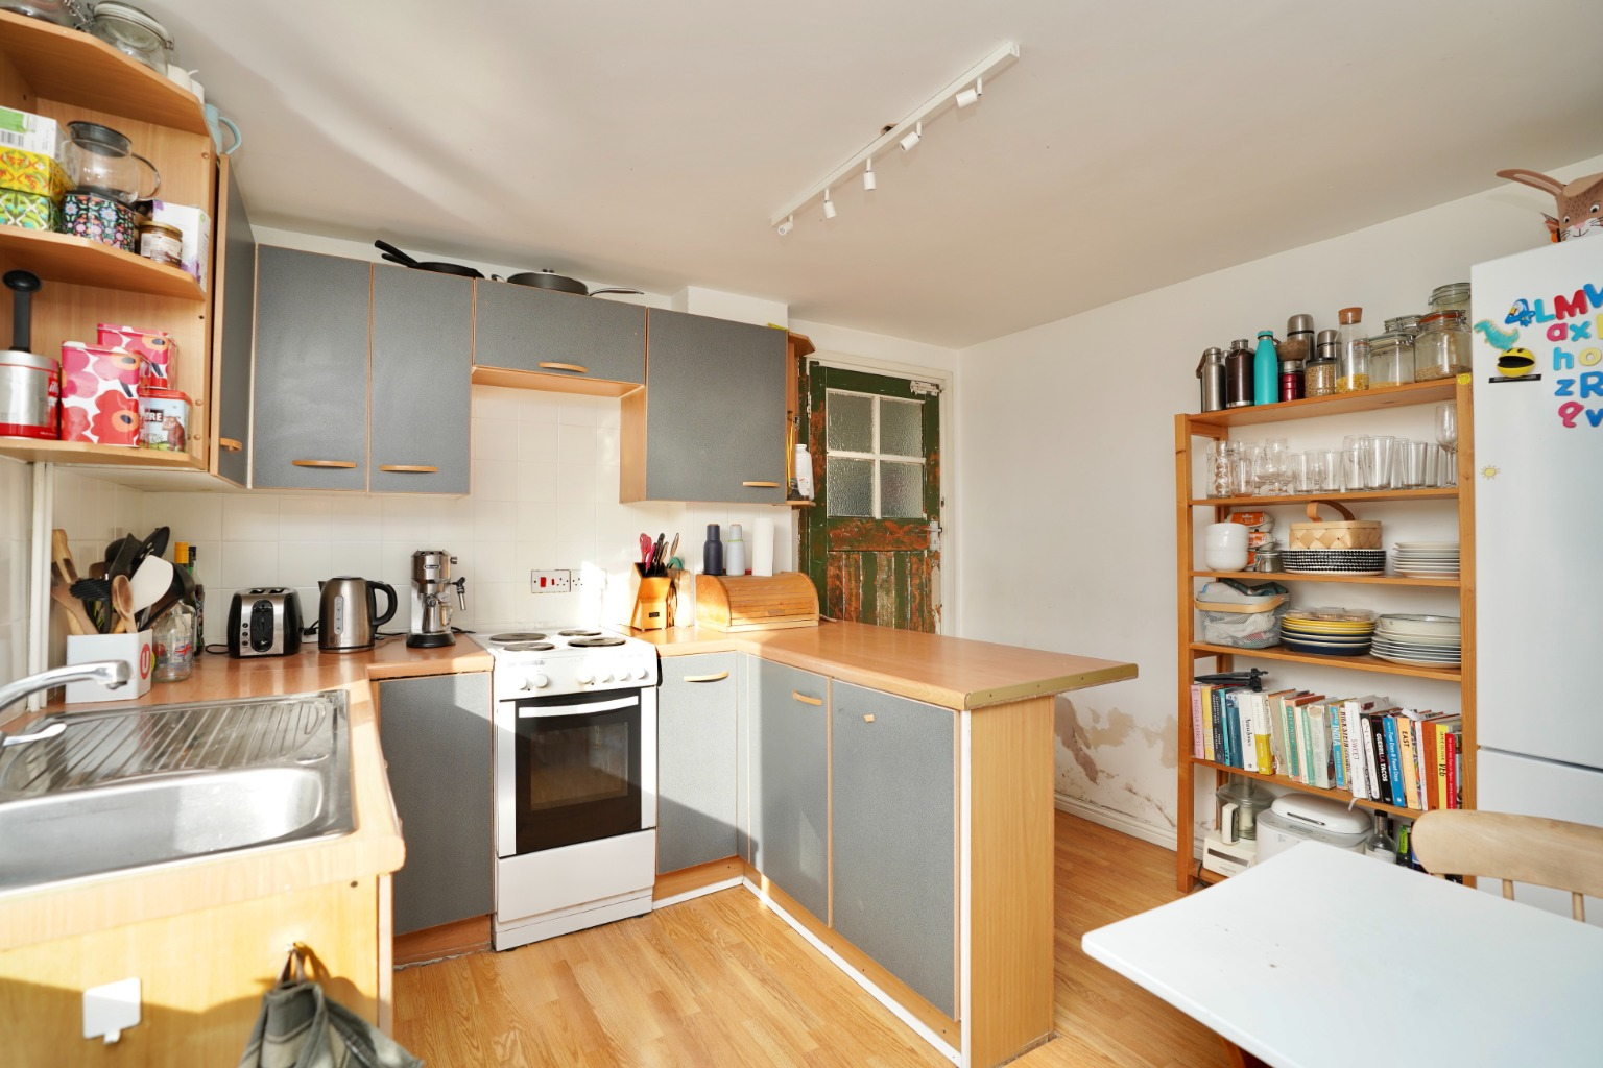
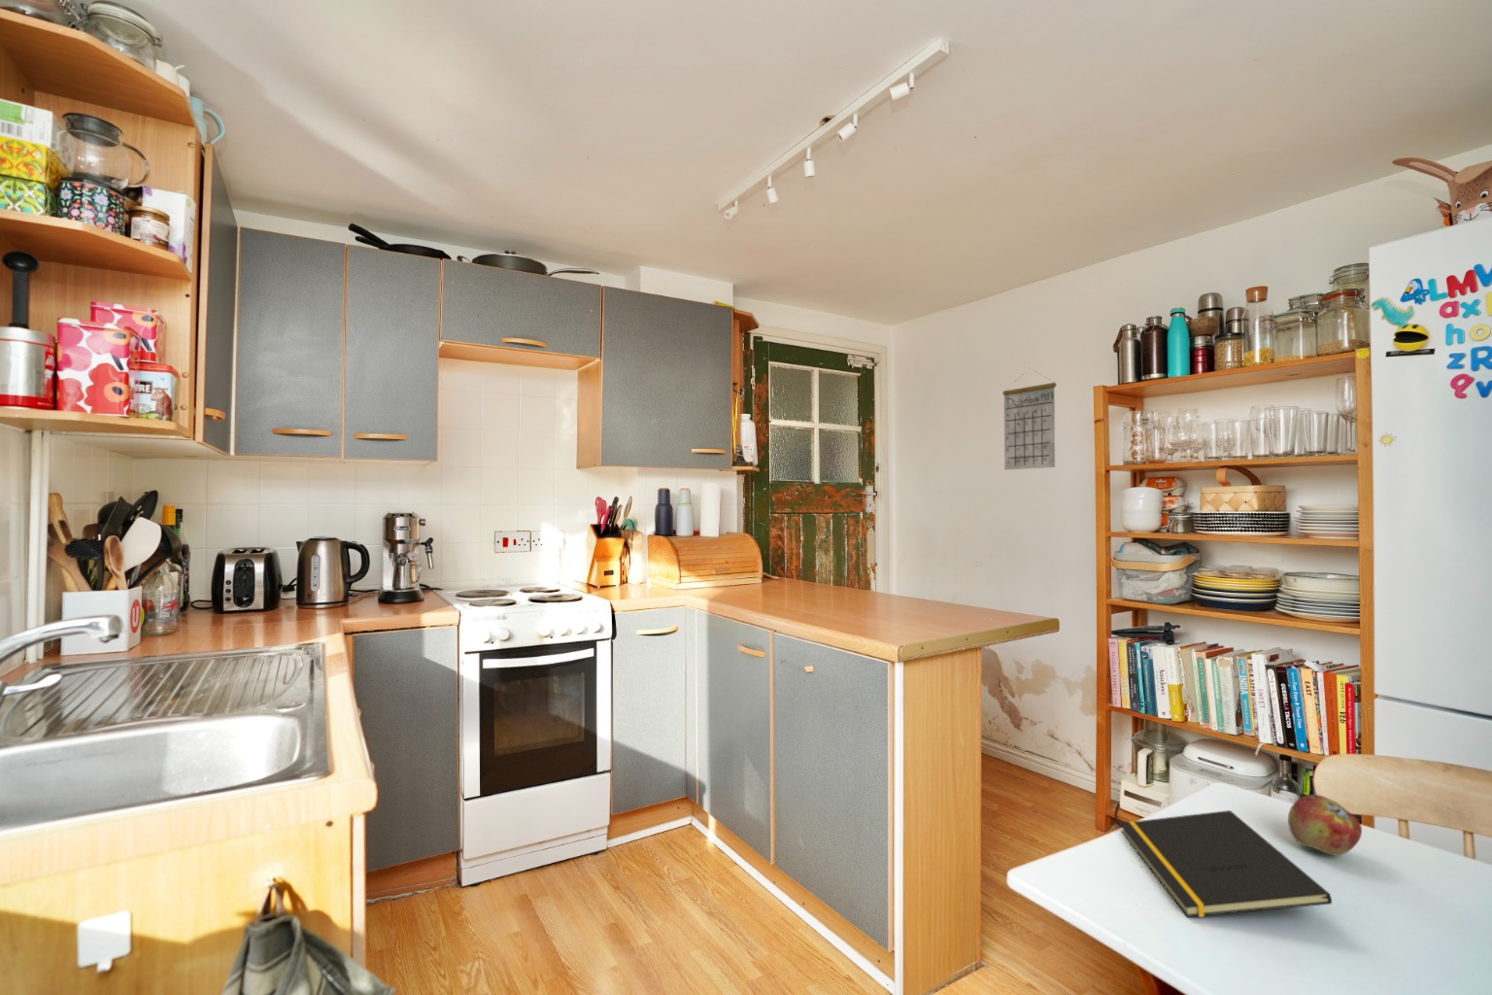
+ notepad [1118,810,1333,918]
+ calendar [1001,368,1057,471]
+ fruit [1287,794,1363,857]
